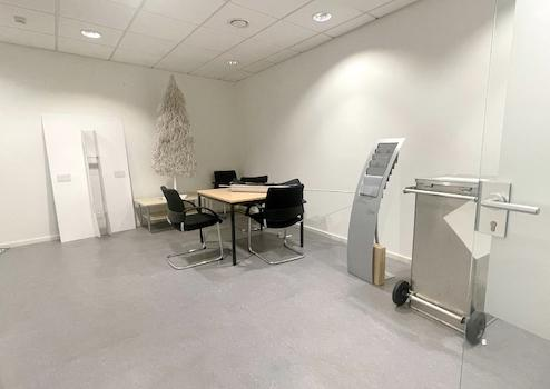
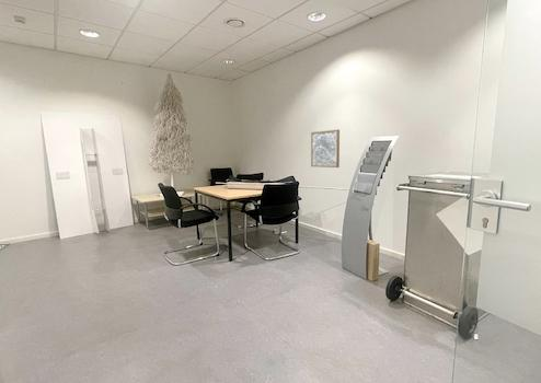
+ wall art [310,128,341,169]
